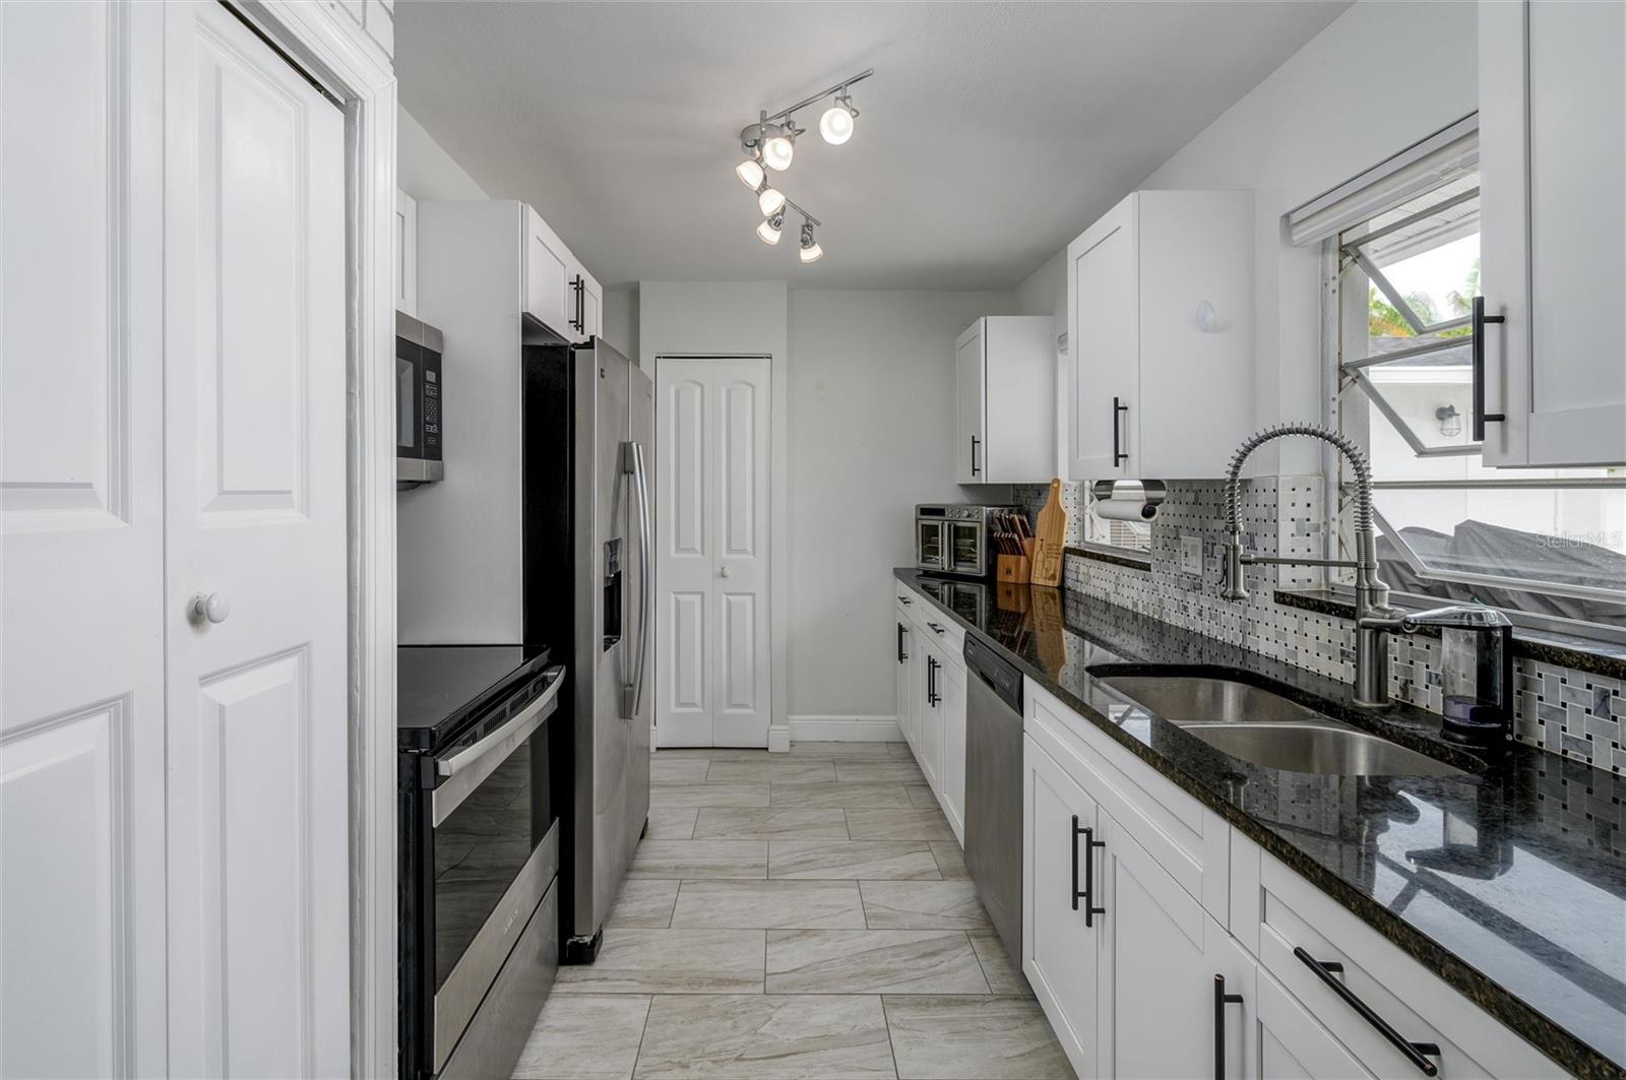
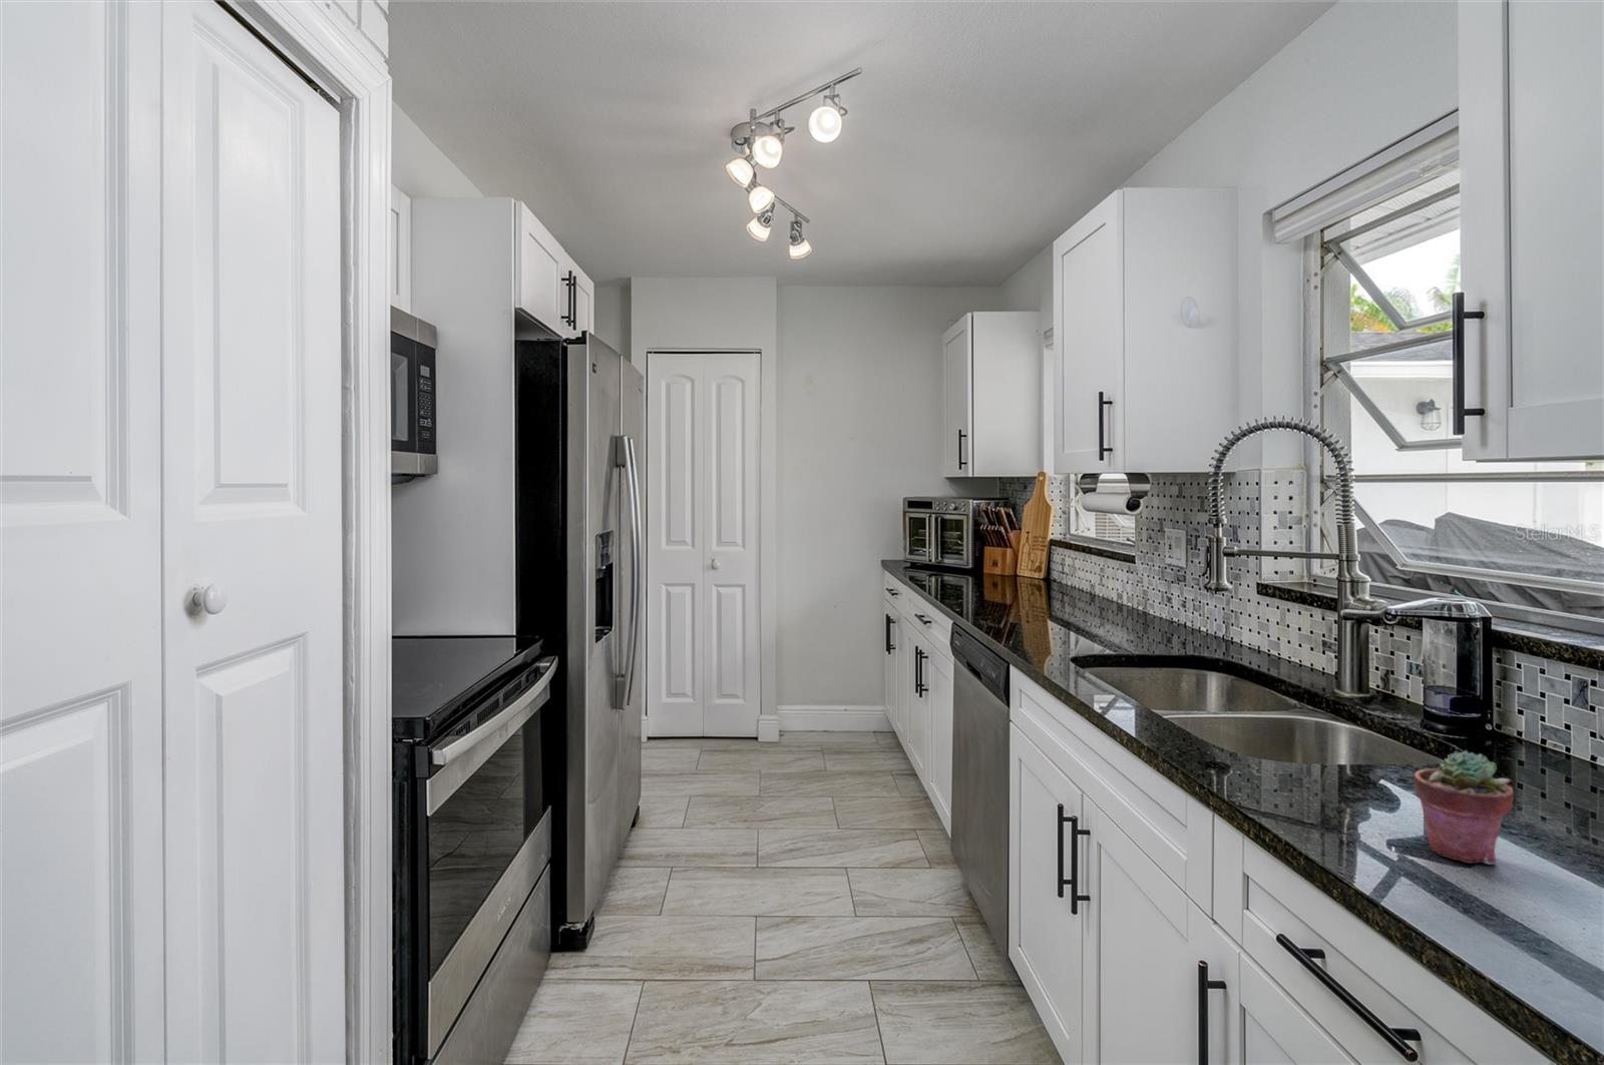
+ potted succulent [1413,749,1515,865]
